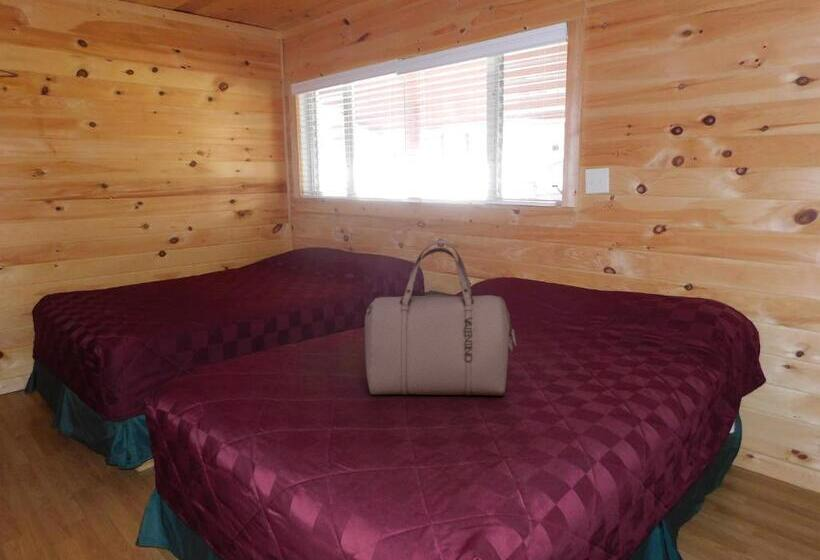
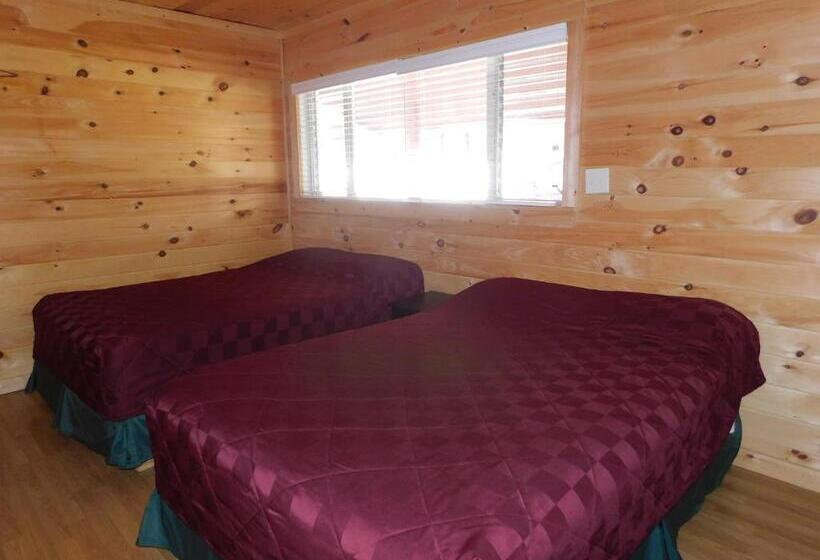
- duffel bag [364,239,517,397]
